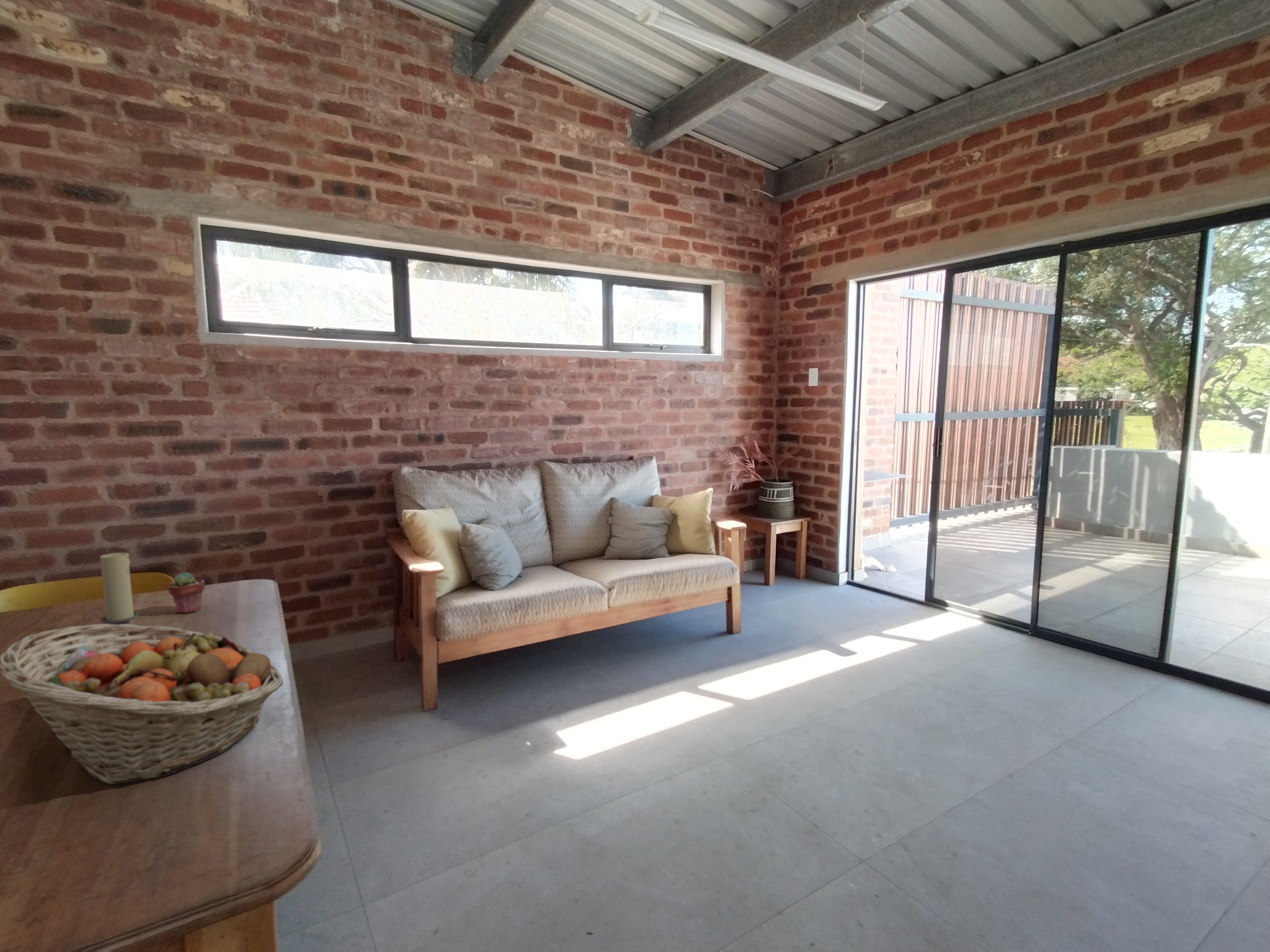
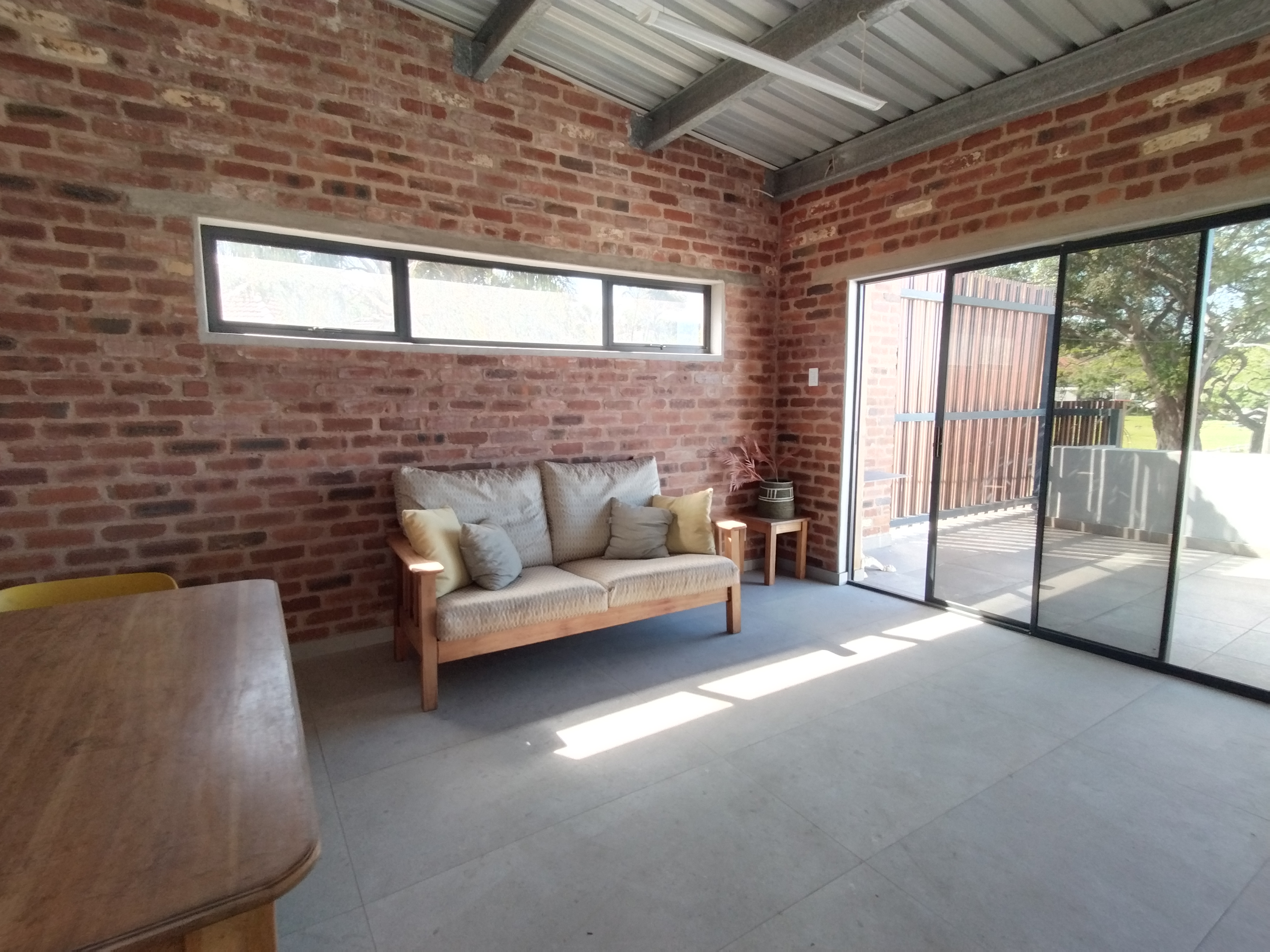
- fruit basket [0,623,284,784]
- potted succulent [168,572,205,613]
- candle holder [100,551,139,625]
